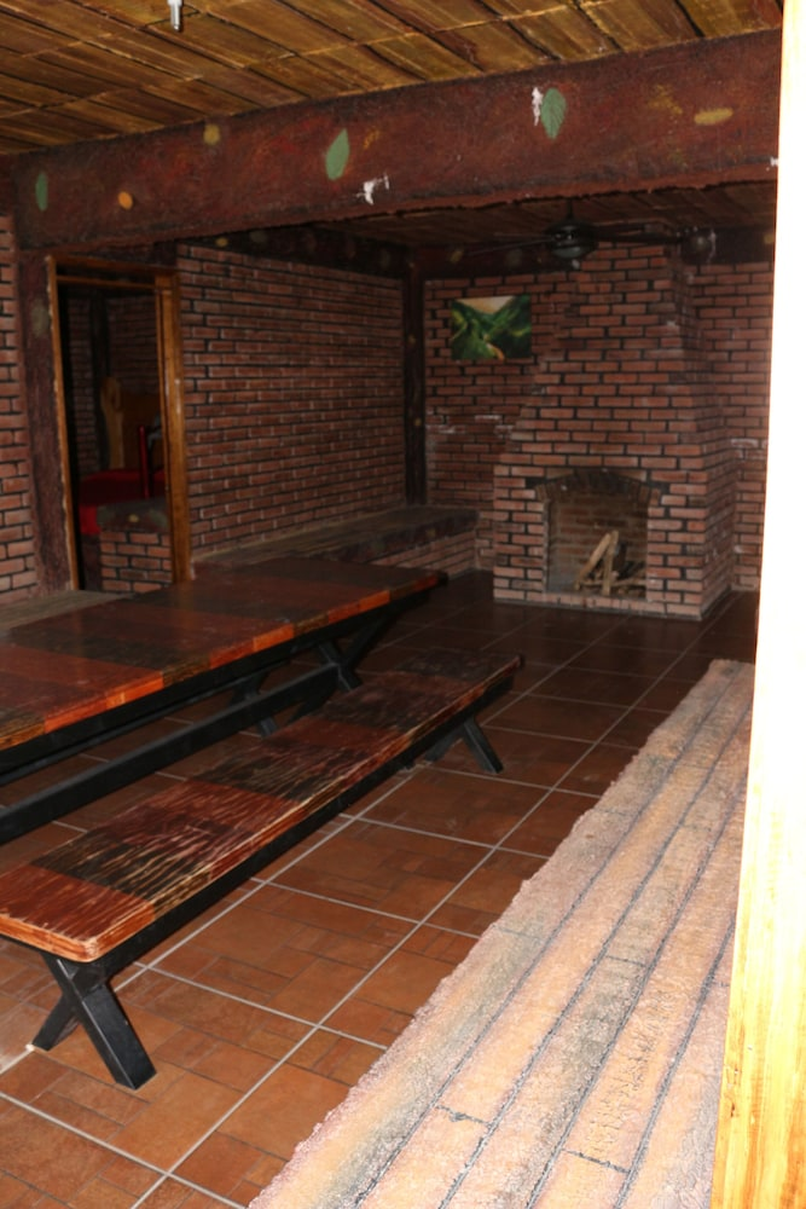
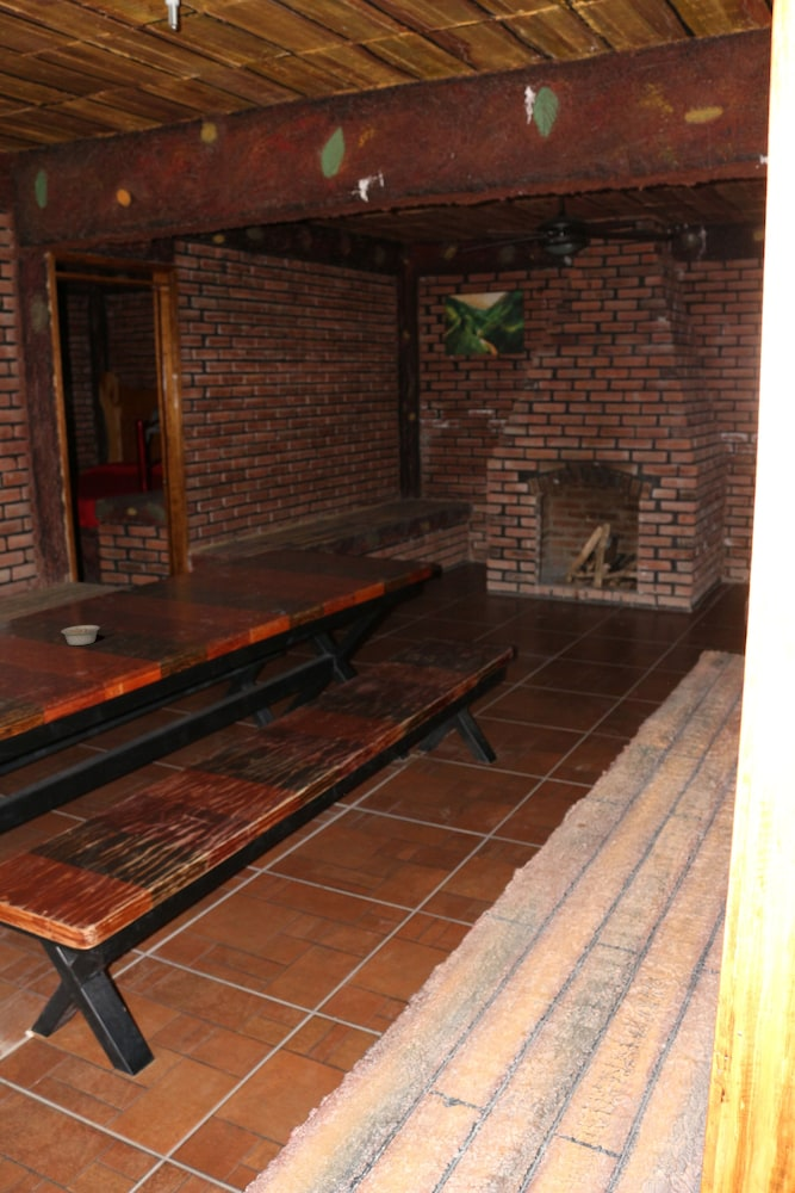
+ legume [60,622,108,647]
